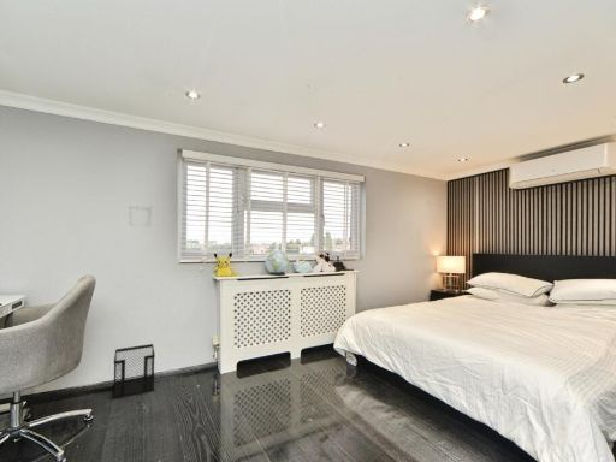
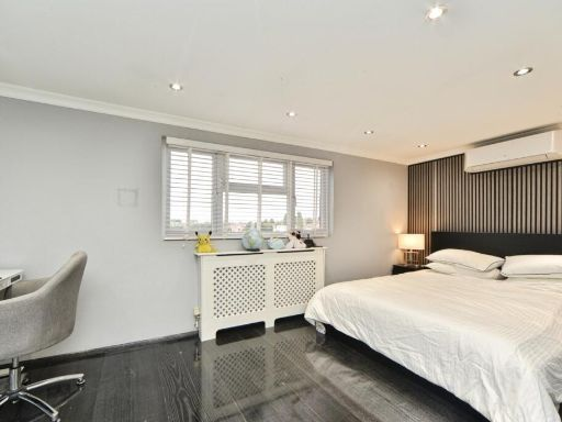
- wastebasket [112,343,156,401]
